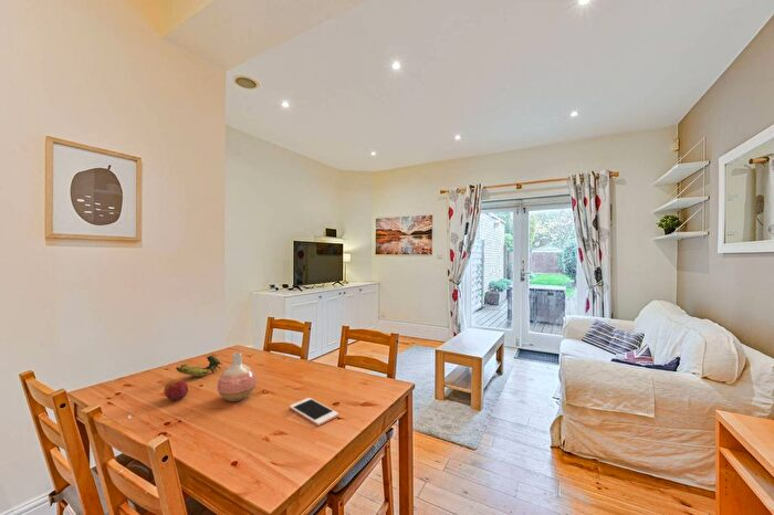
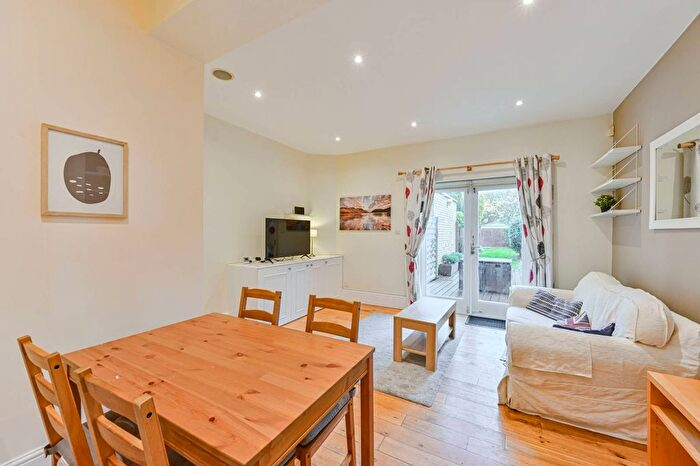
- banana [175,355,223,378]
- vase [217,351,258,402]
- fruit [163,378,189,401]
- cell phone [289,397,339,427]
